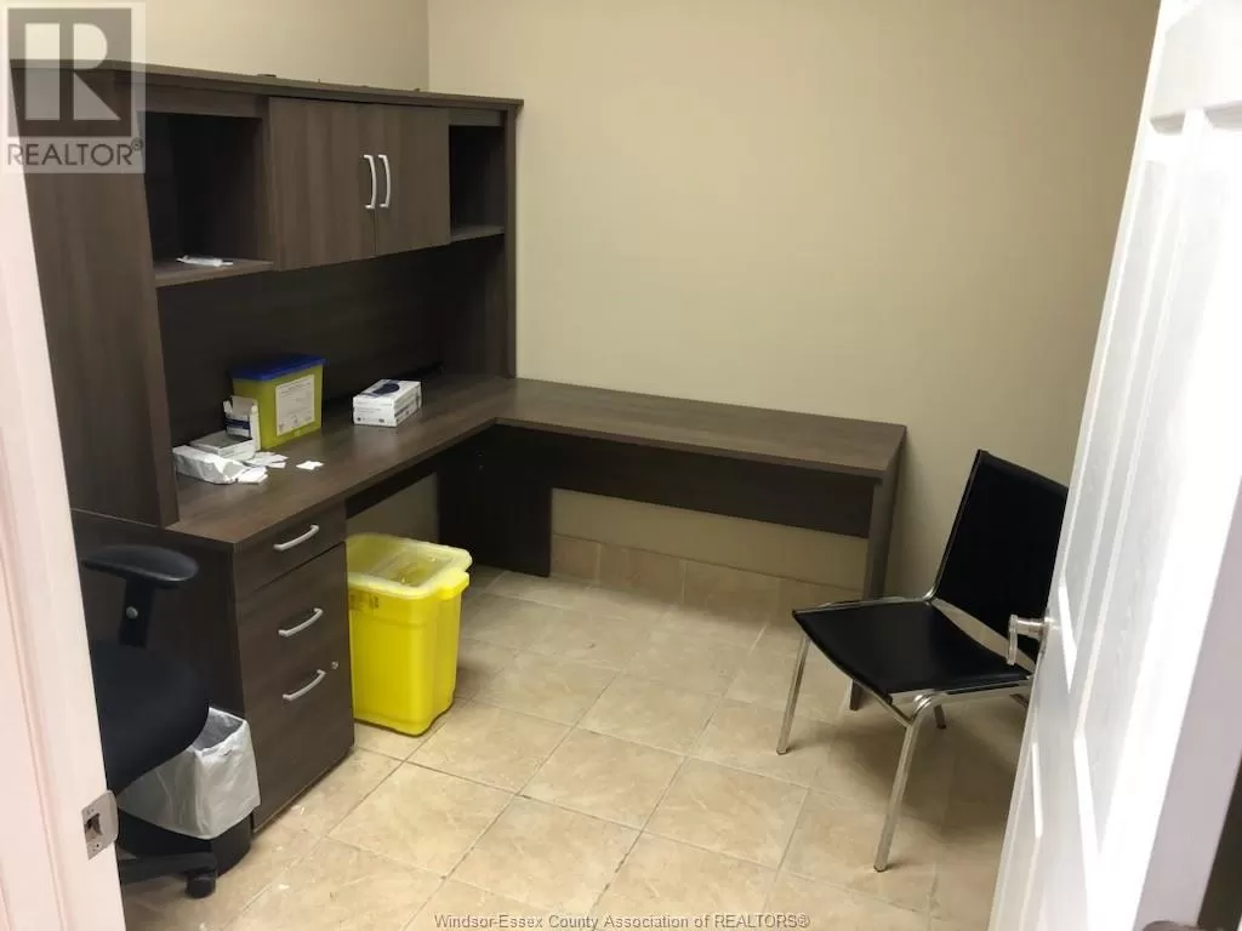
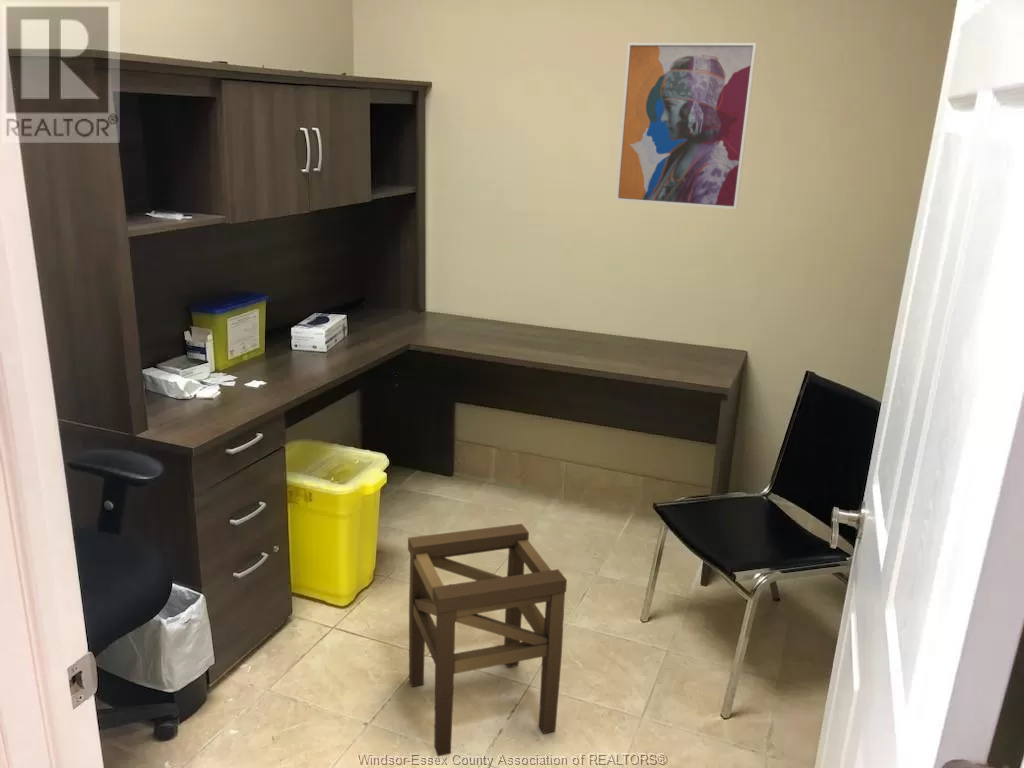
+ wall art [614,42,758,210]
+ stool [407,523,568,757]
